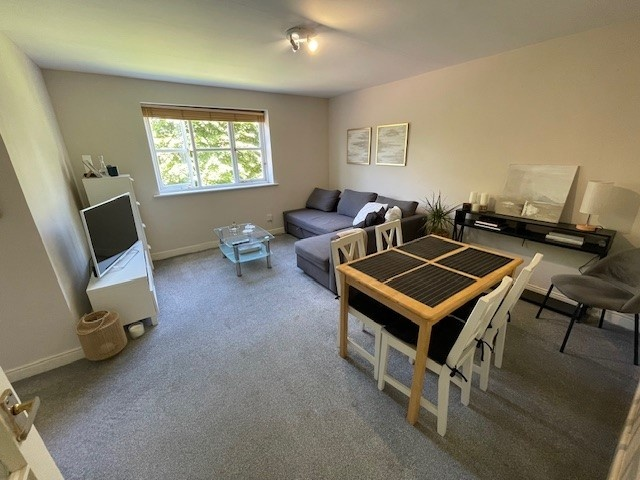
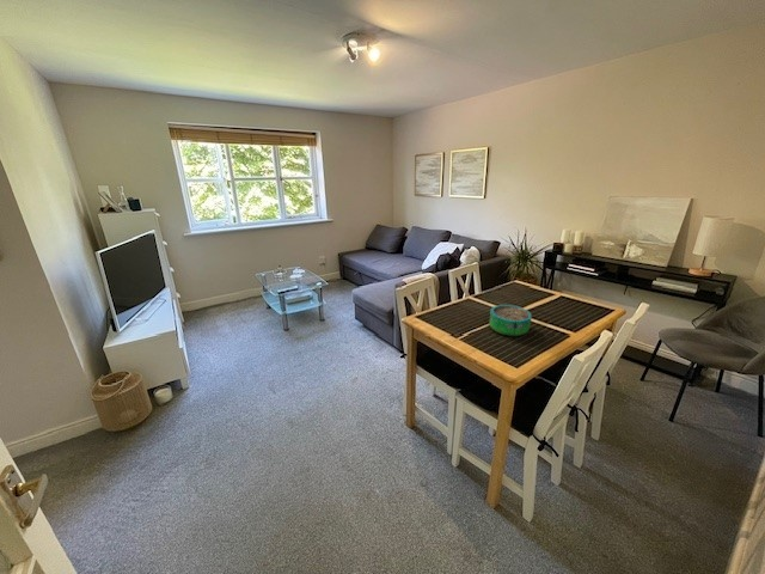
+ decorative bowl [488,304,533,337]
